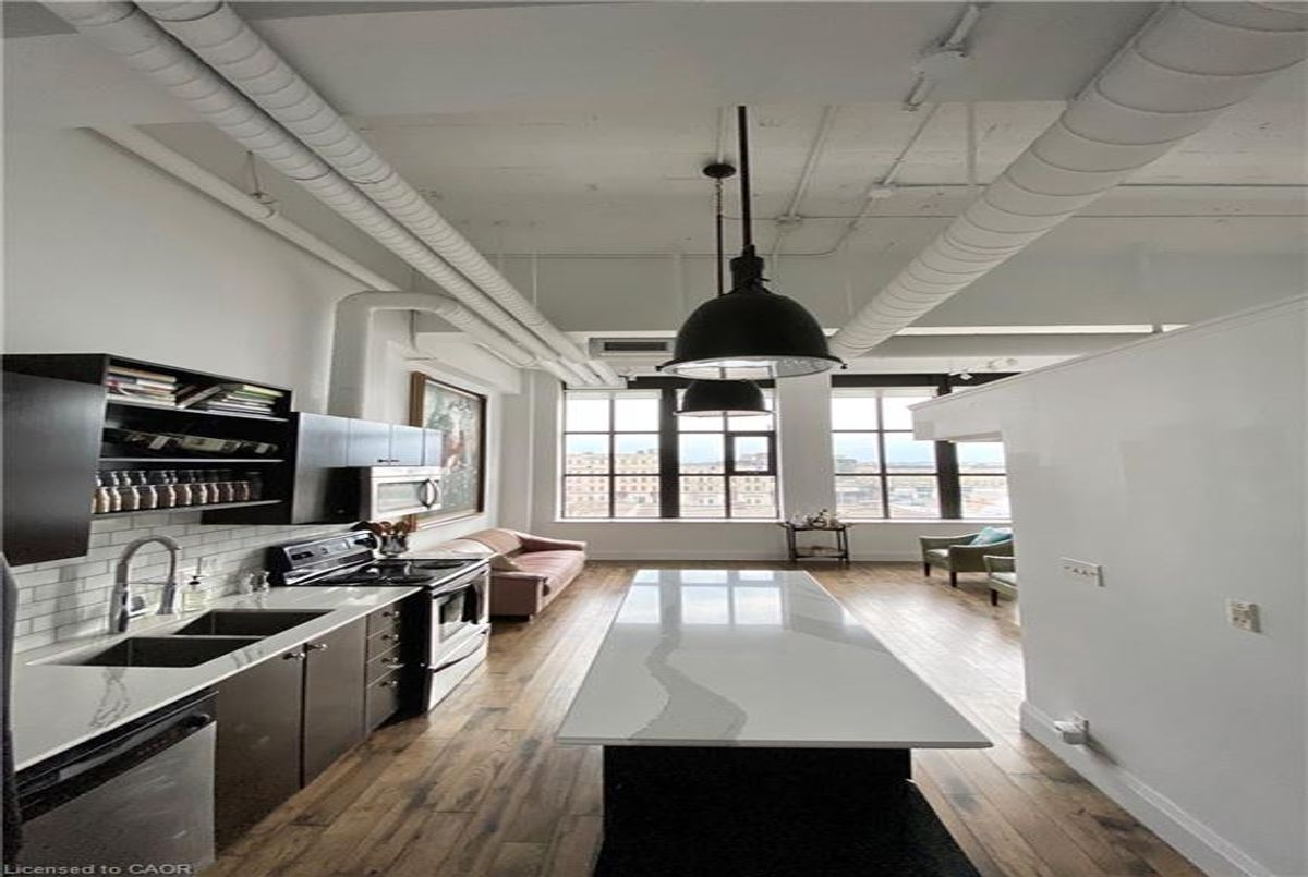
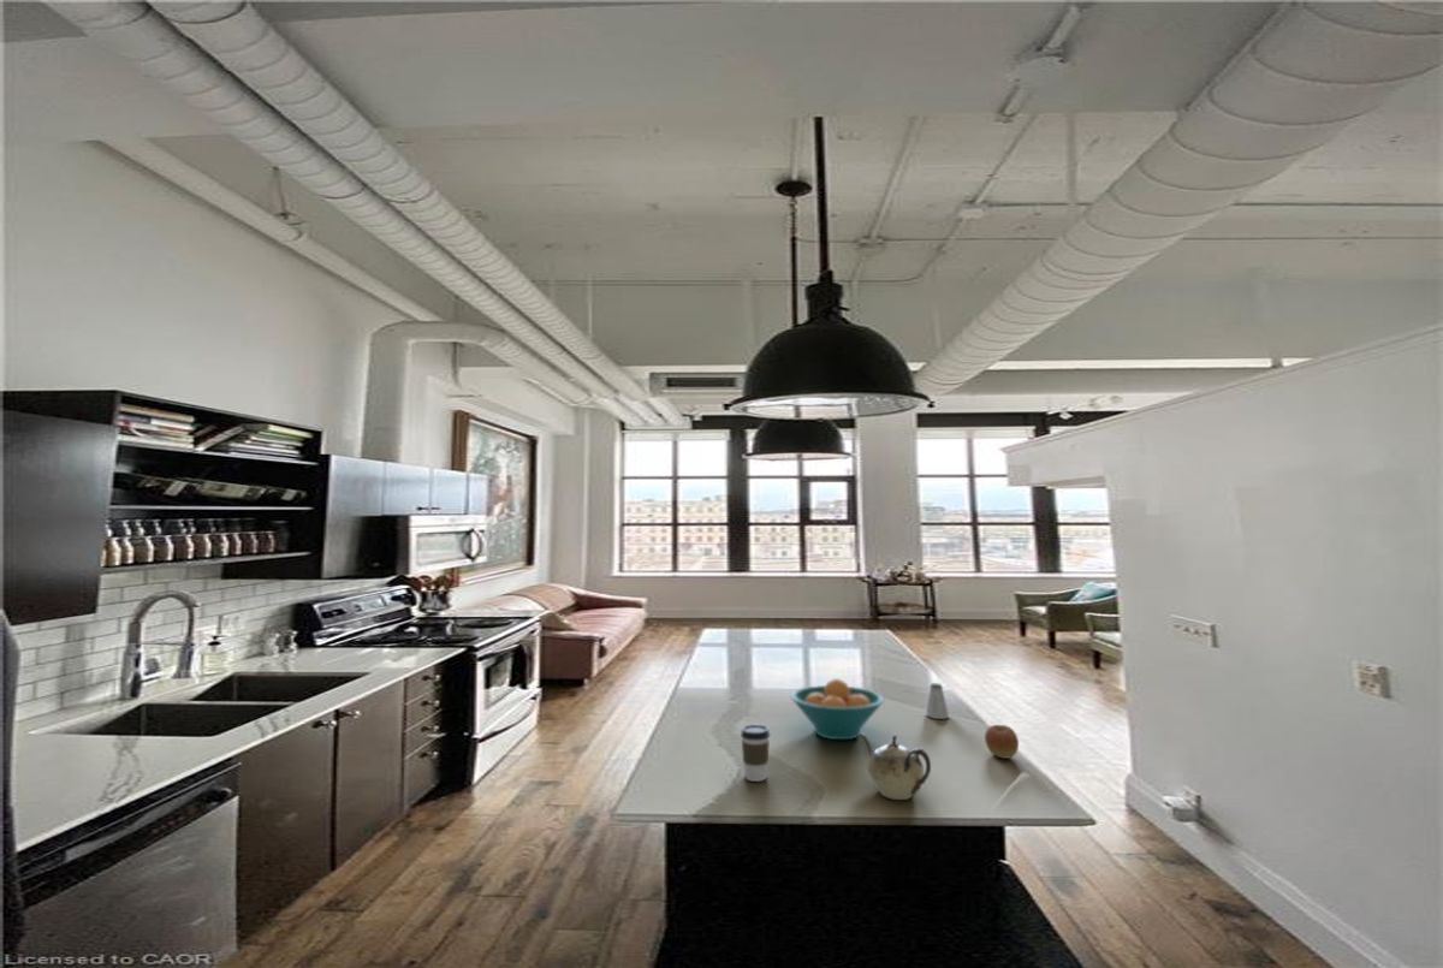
+ coffee cup [740,724,771,783]
+ fruit bowl [789,677,885,741]
+ teapot [856,732,932,801]
+ saltshaker [925,682,950,720]
+ apple [984,724,1020,760]
